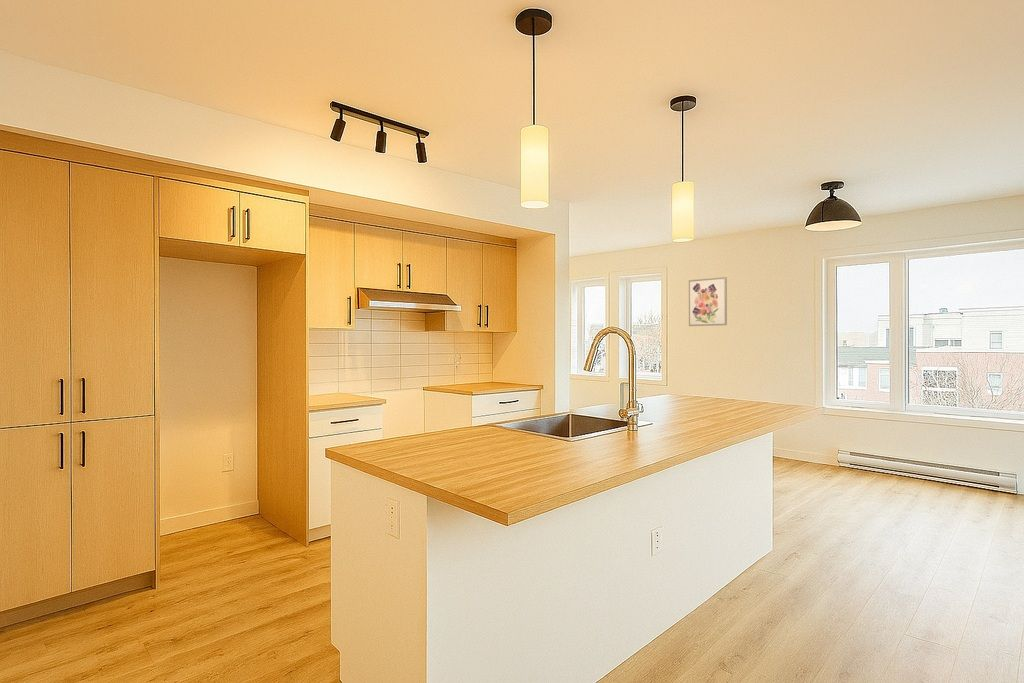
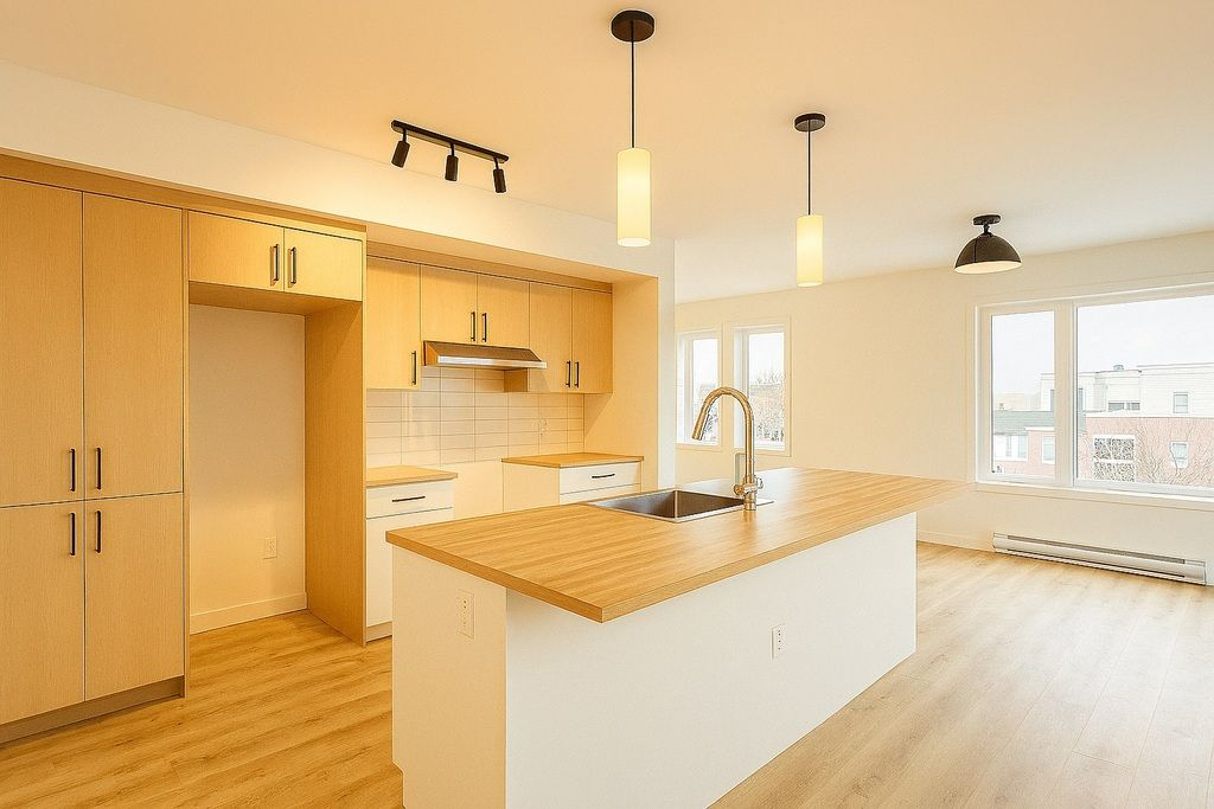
- wall art [688,276,728,327]
